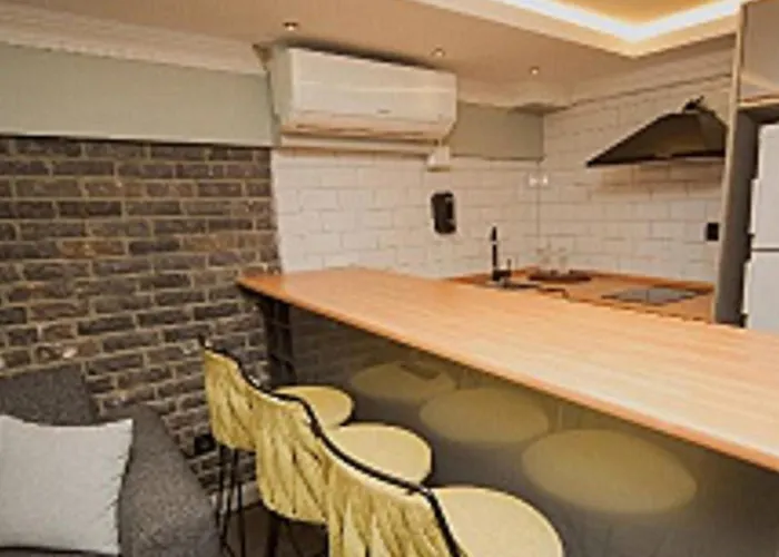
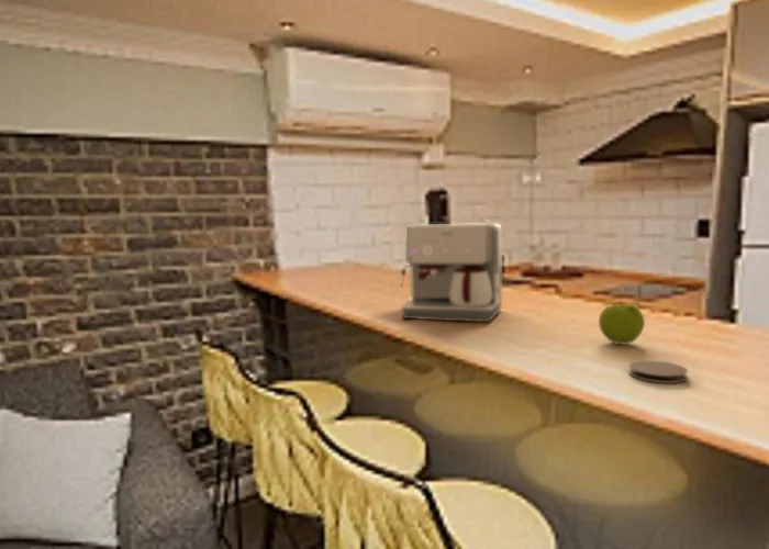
+ fruit [598,300,646,346]
+ coffee maker [400,222,503,323]
+ coaster [627,359,689,384]
